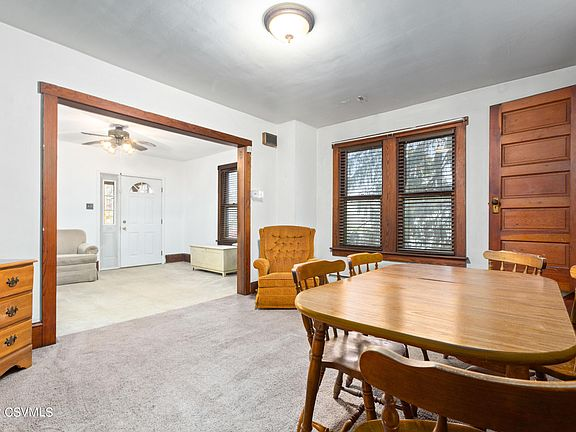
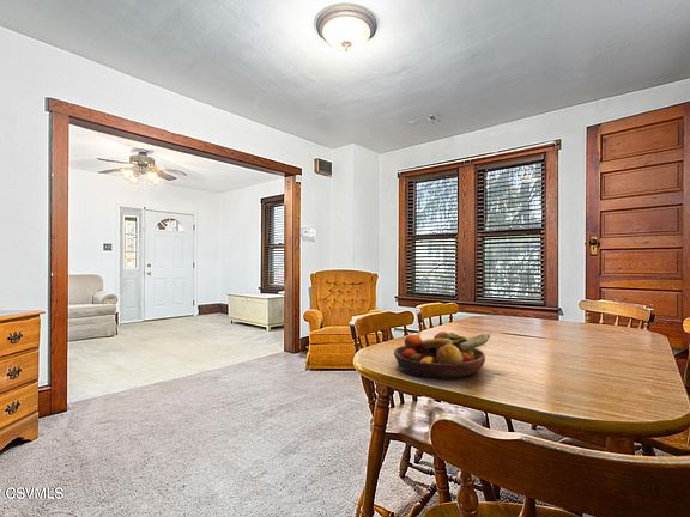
+ fruit bowl [393,330,491,381]
